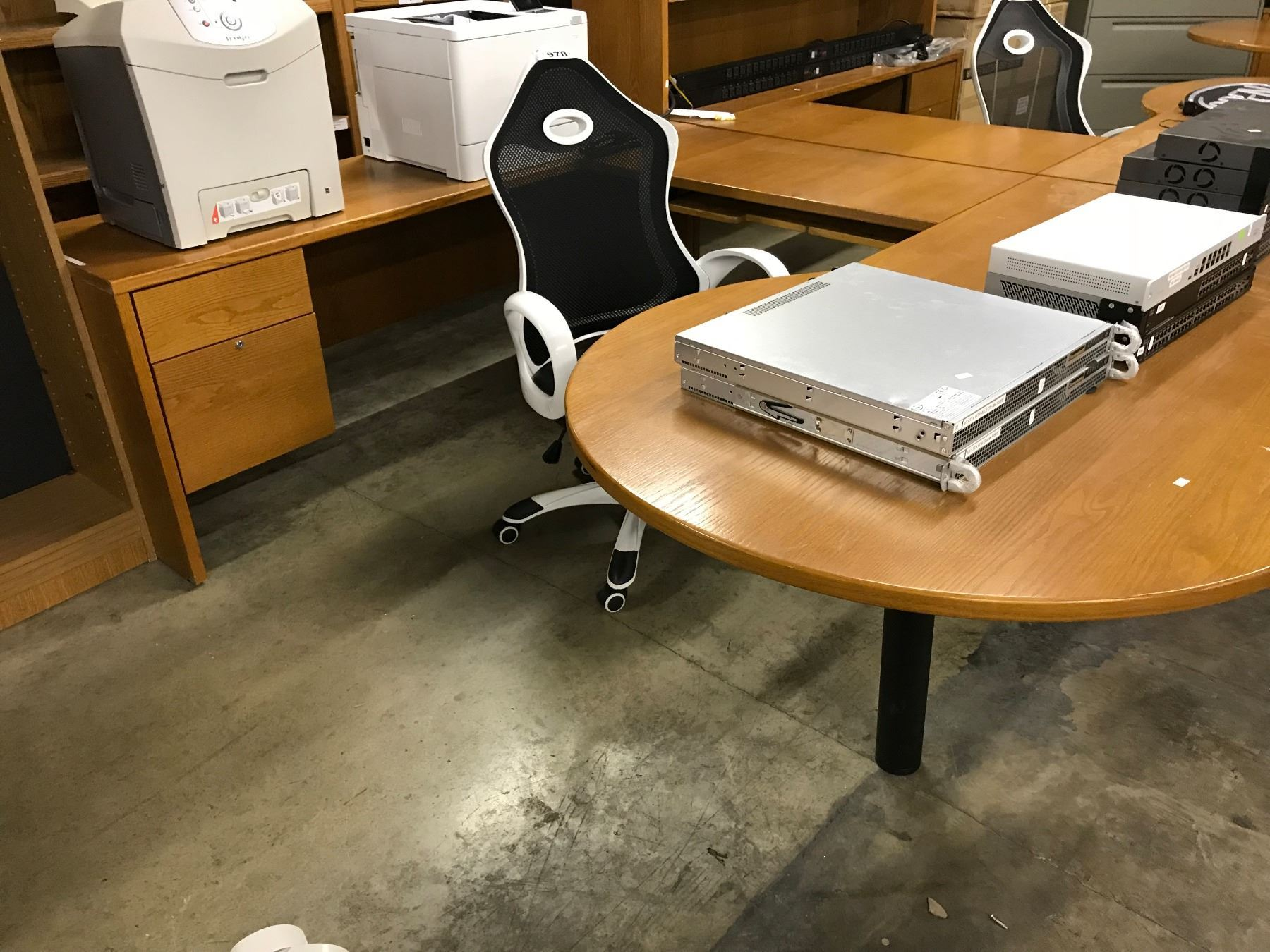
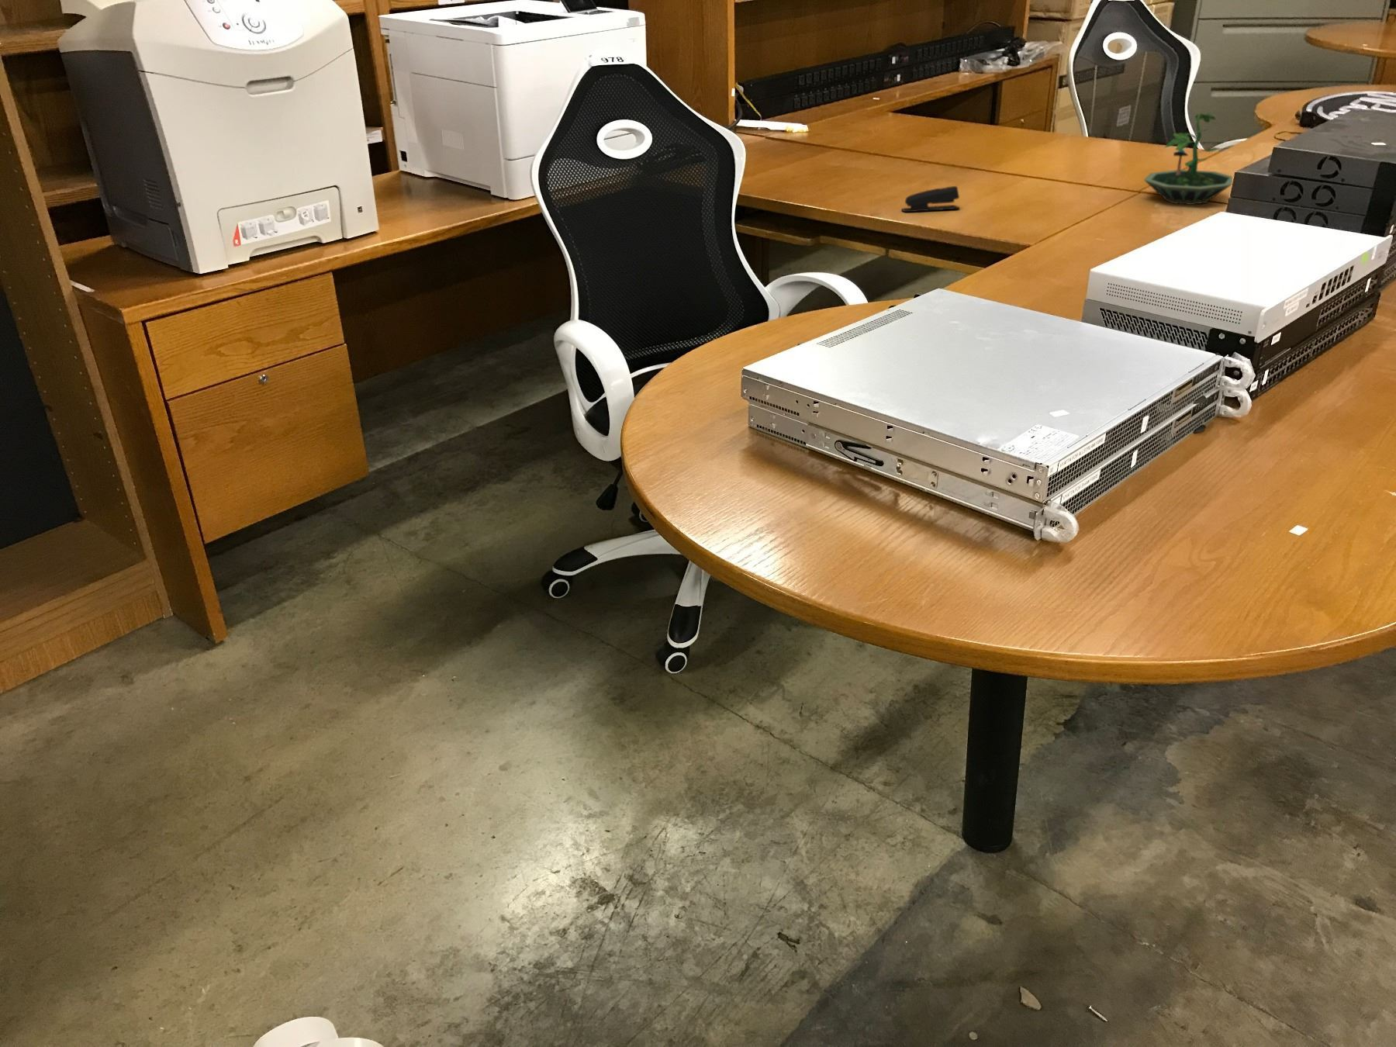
+ terrarium [1143,112,1234,206]
+ stapler [900,186,960,212]
